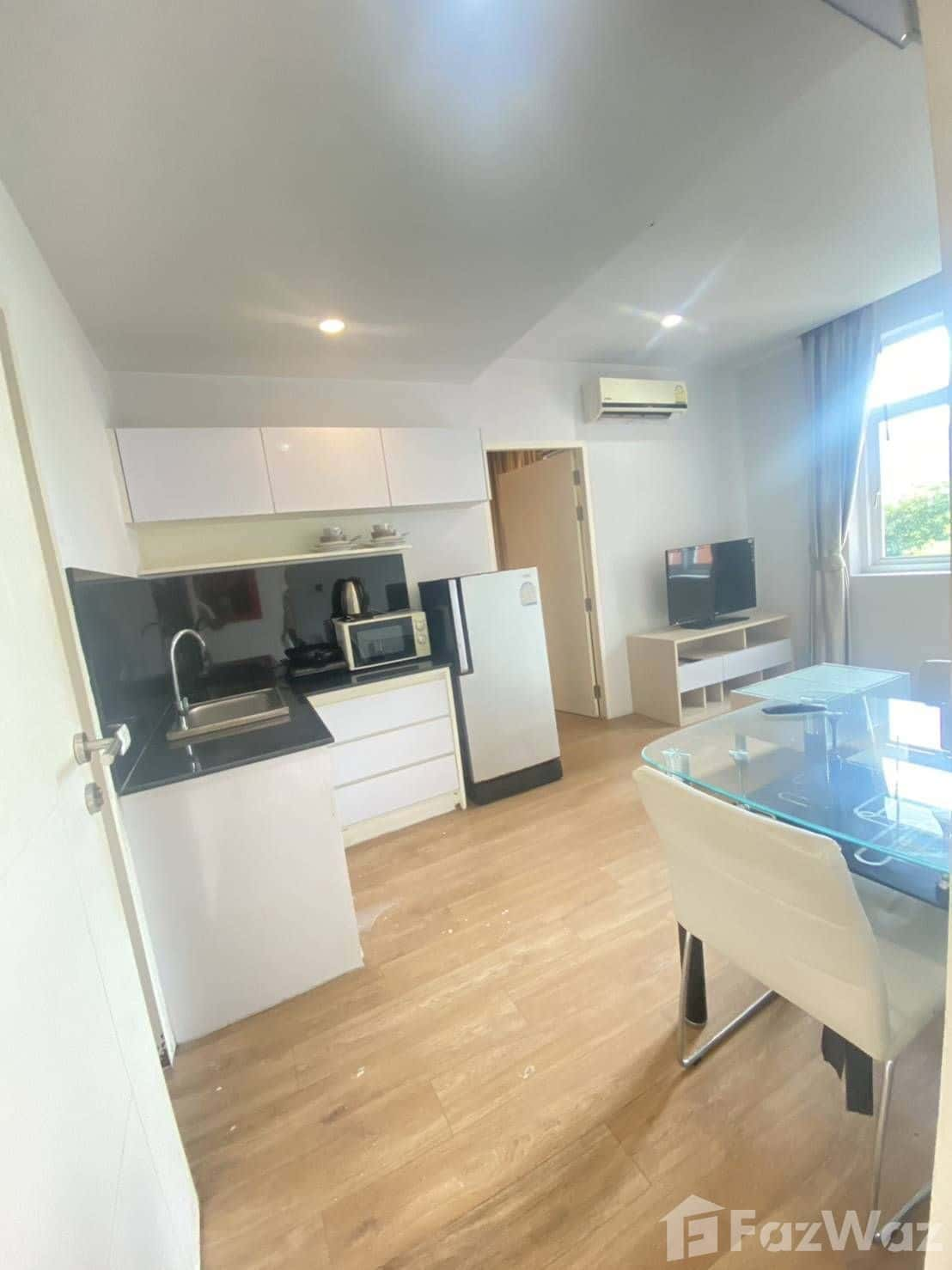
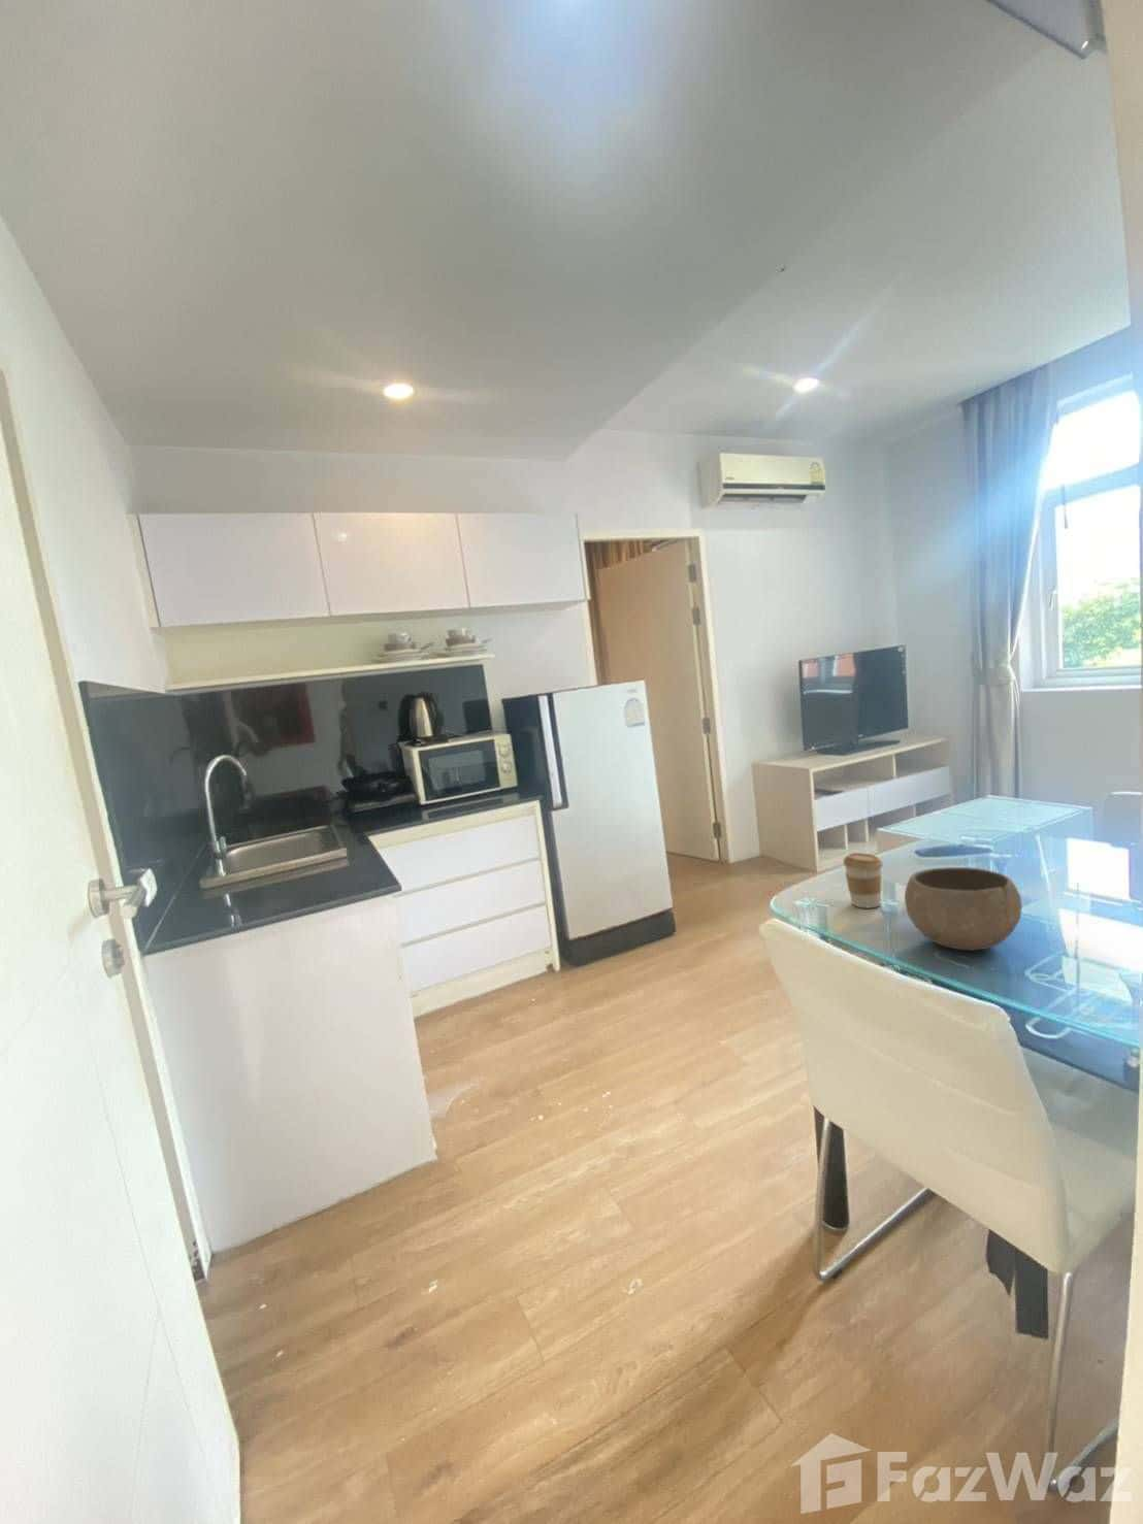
+ coffee cup [842,852,884,908]
+ bowl [904,866,1023,952]
